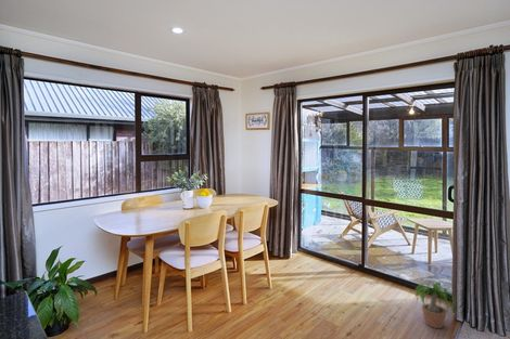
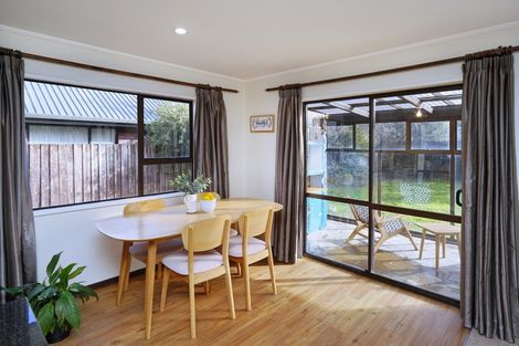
- potted plant [410,281,462,329]
